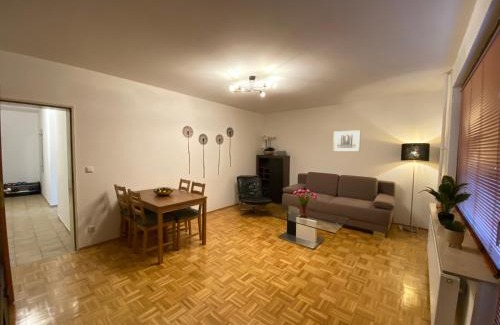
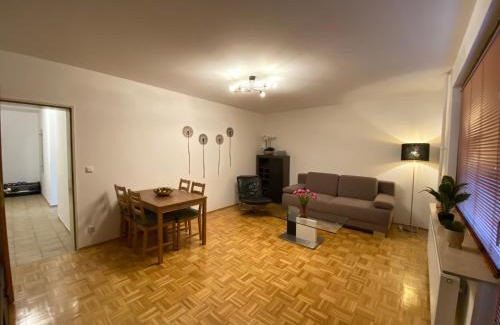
- wall art [332,129,362,153]
